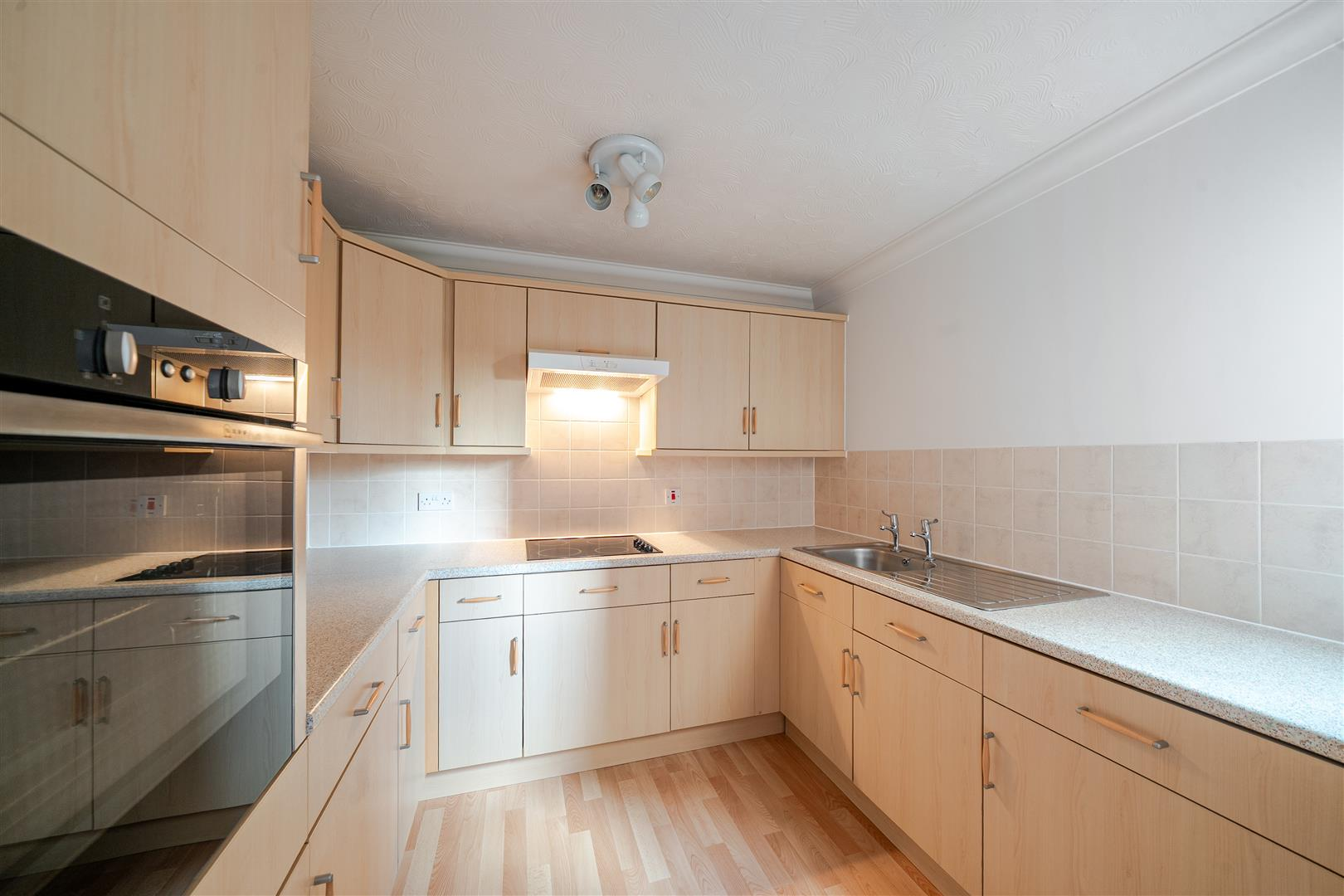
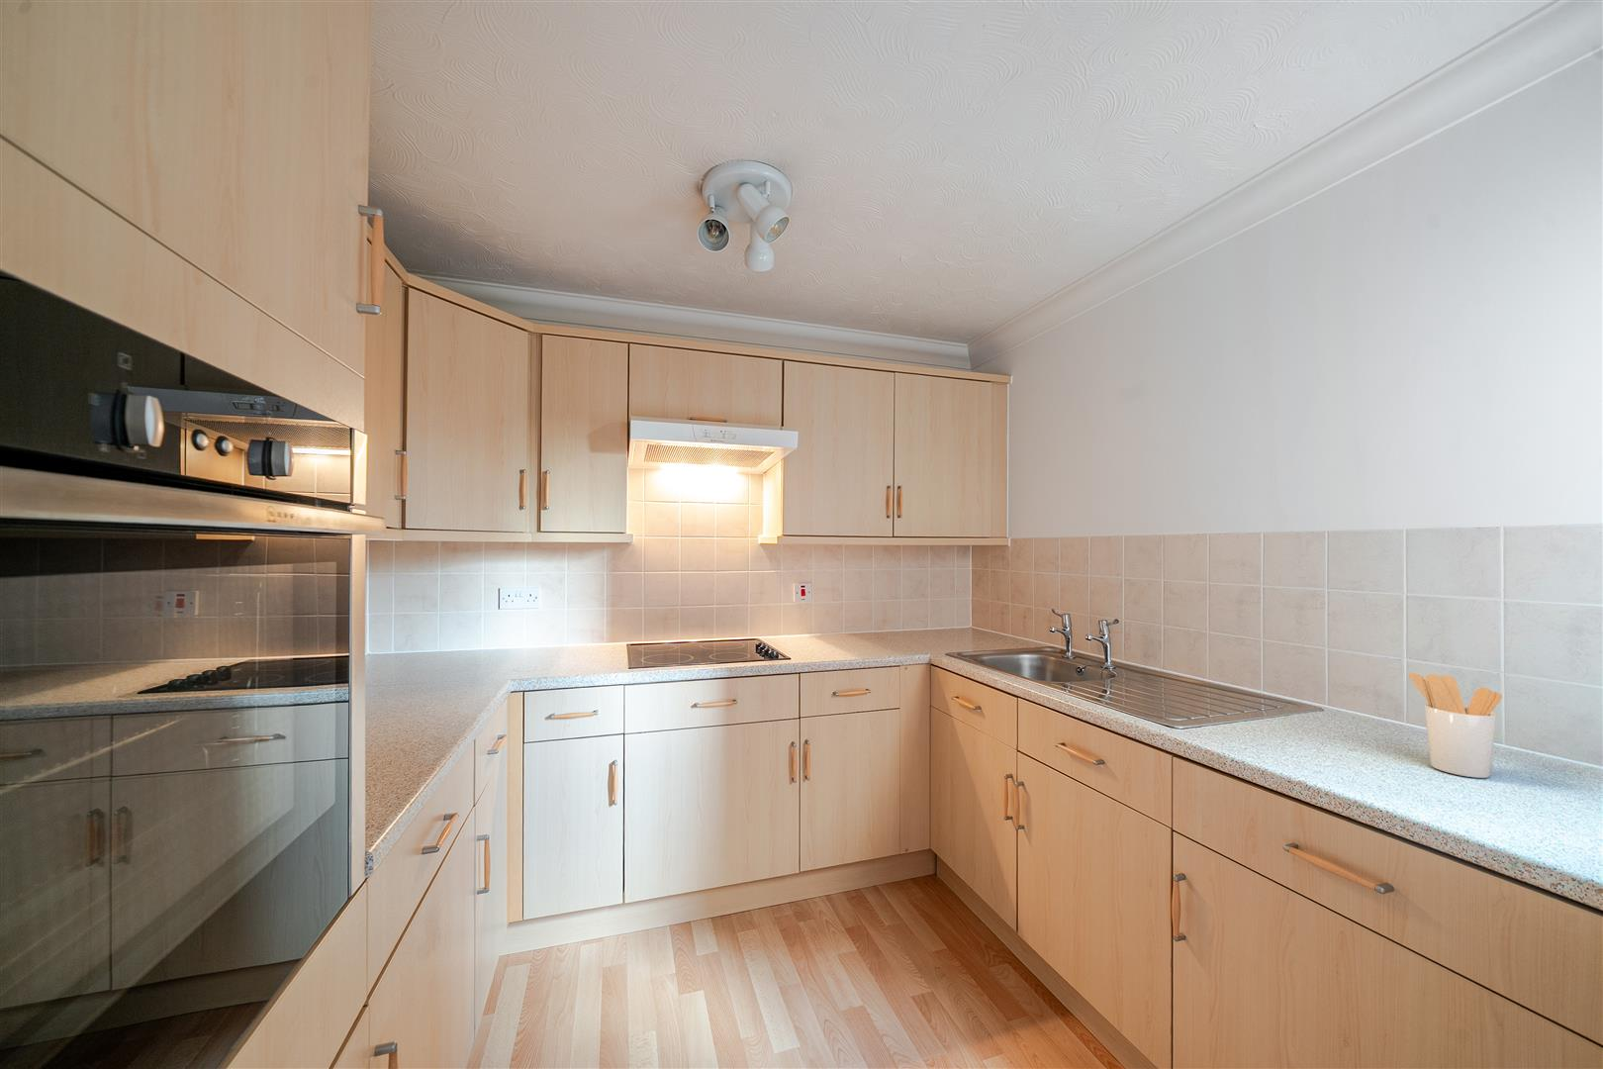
+ utensil holder [1409,672,1503,779]
